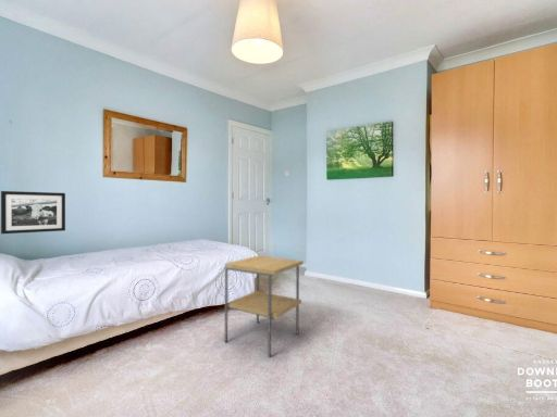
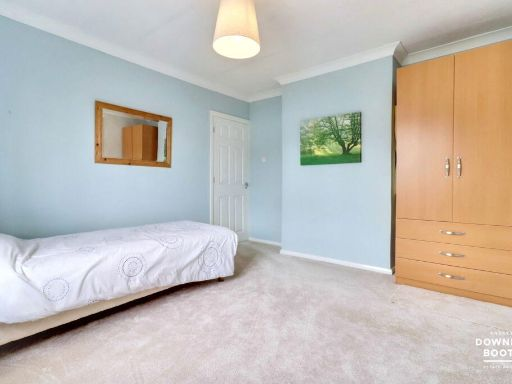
- side table [224,254,305,357]
- picture frame [0,190,66,235]
